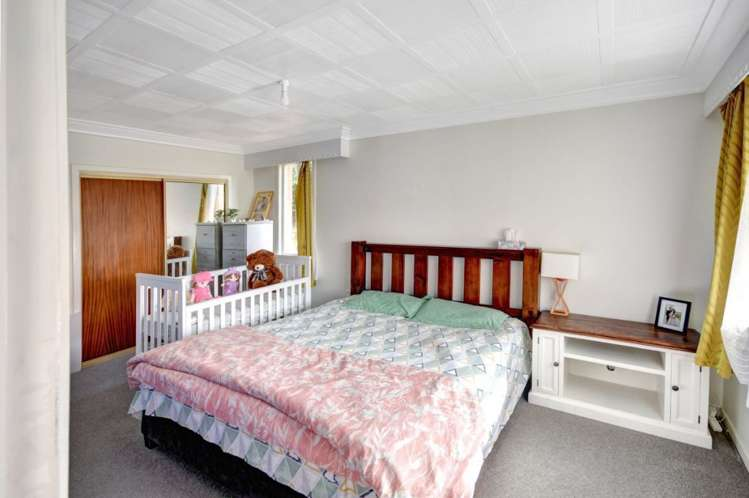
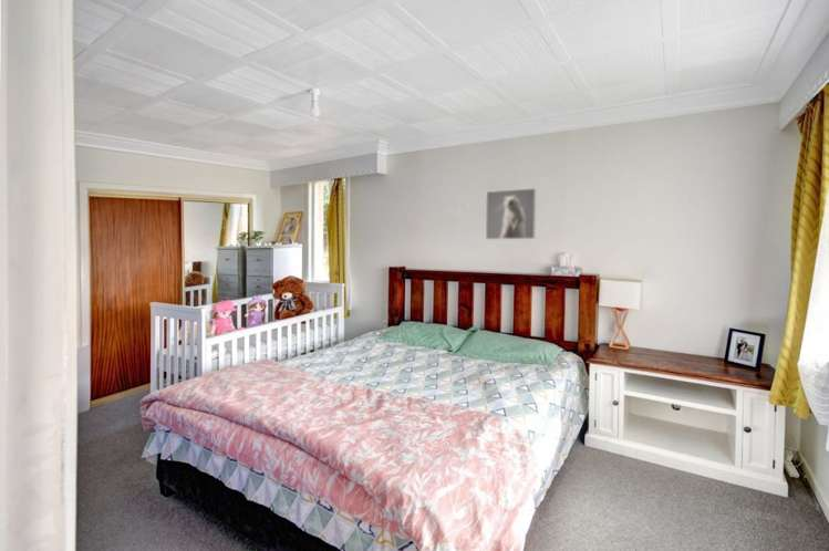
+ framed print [485,187,537,240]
